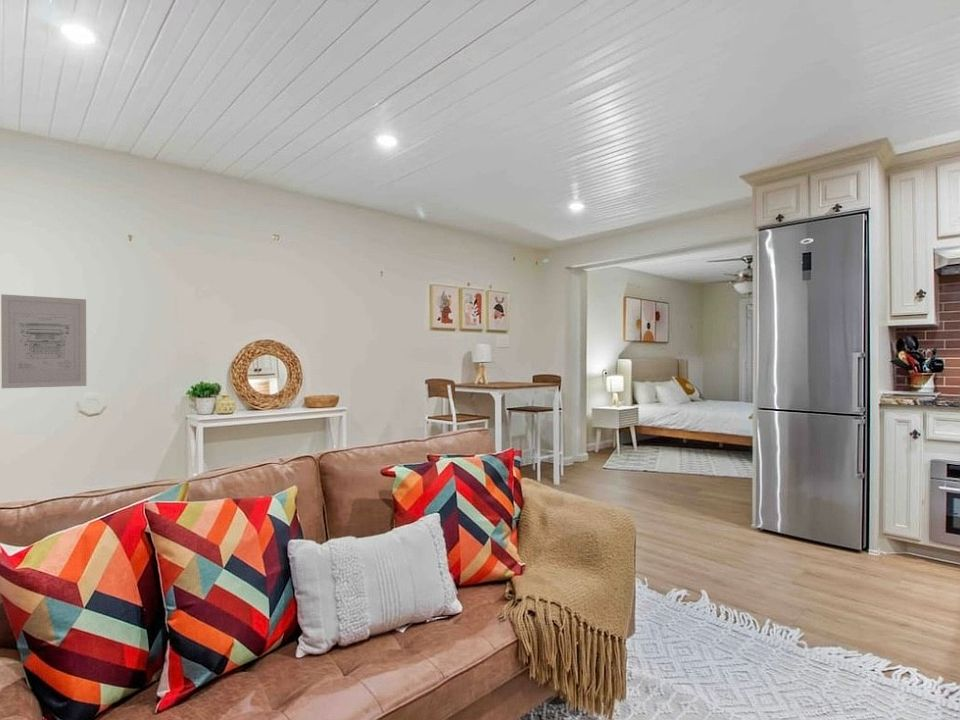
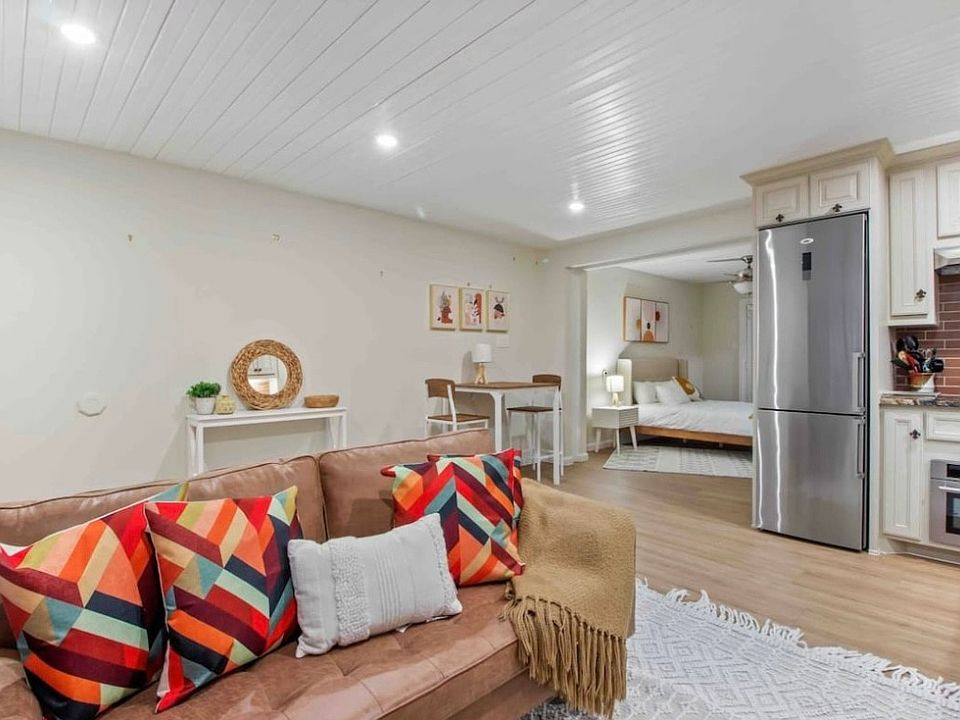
- wall art [0,293,87,389]
